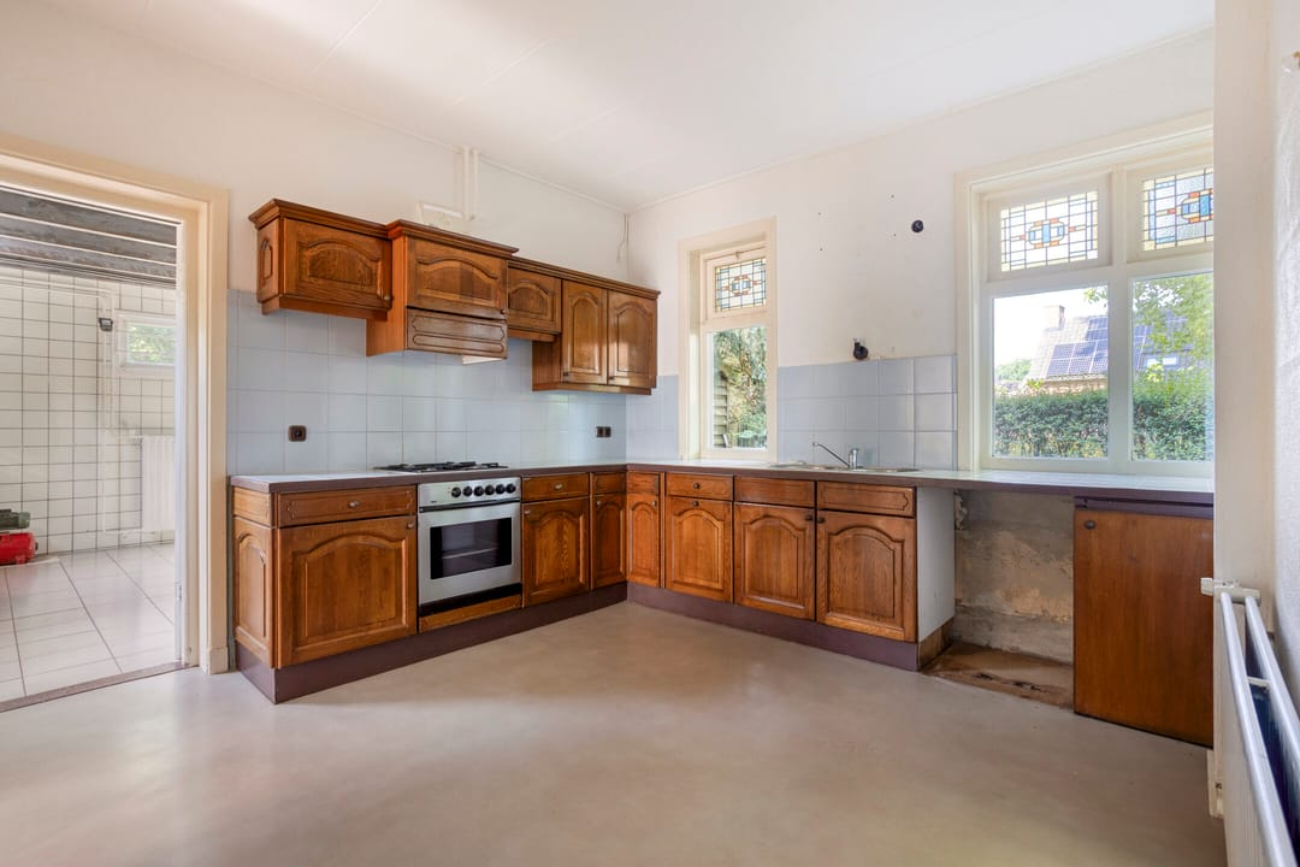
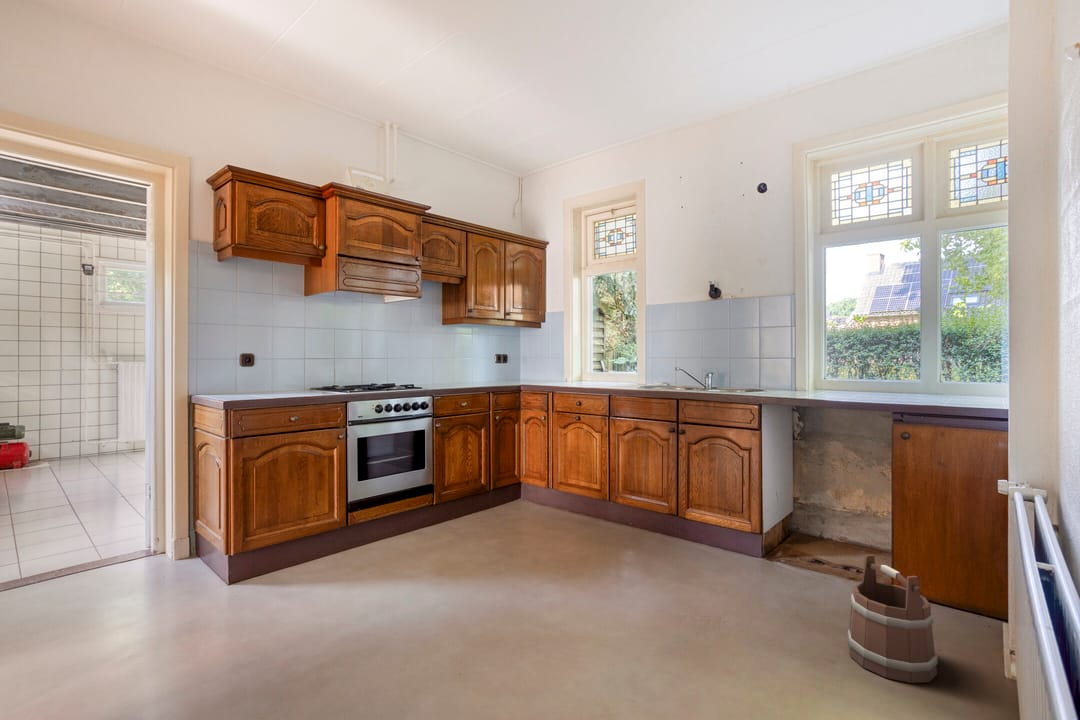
+ bucket [846,554,939,684]
